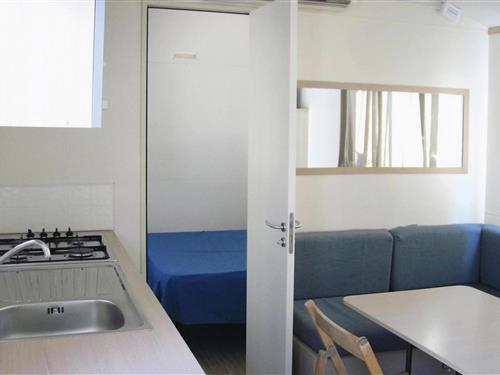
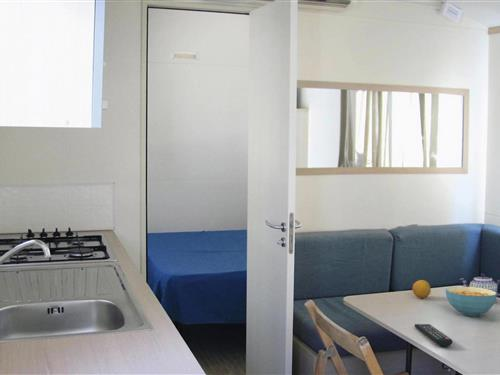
+ remote control [414,323,453,347]
+ teapot [458,273,500,298]
+ fruit [412,279,432,299]
+ cereal bowl [445,286,498,317]
